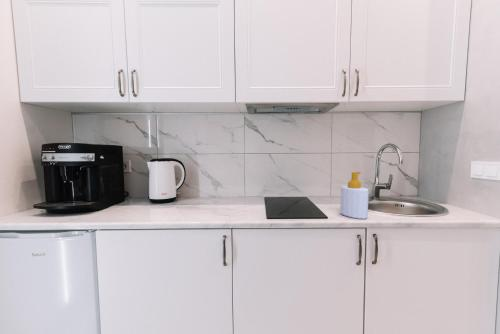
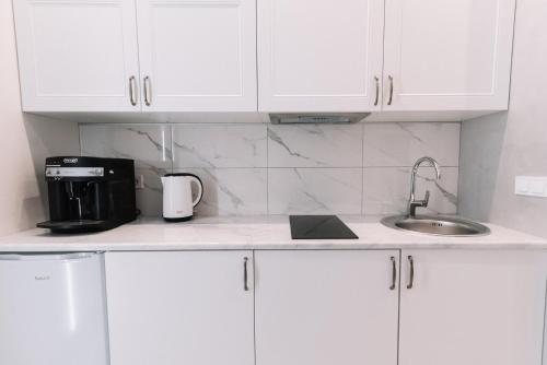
- soap bottle [339,171,370,220]
